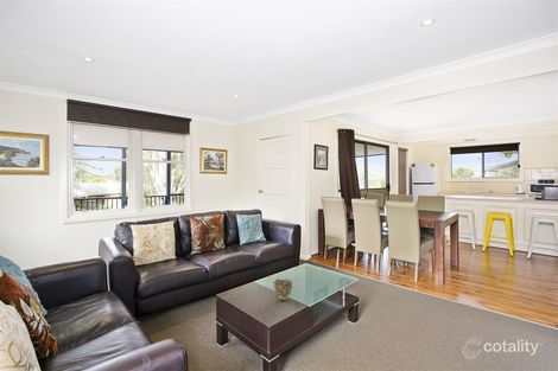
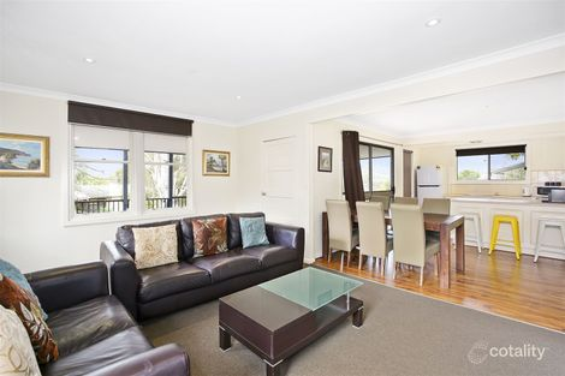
- decorative bowl [273,277,294,301]
